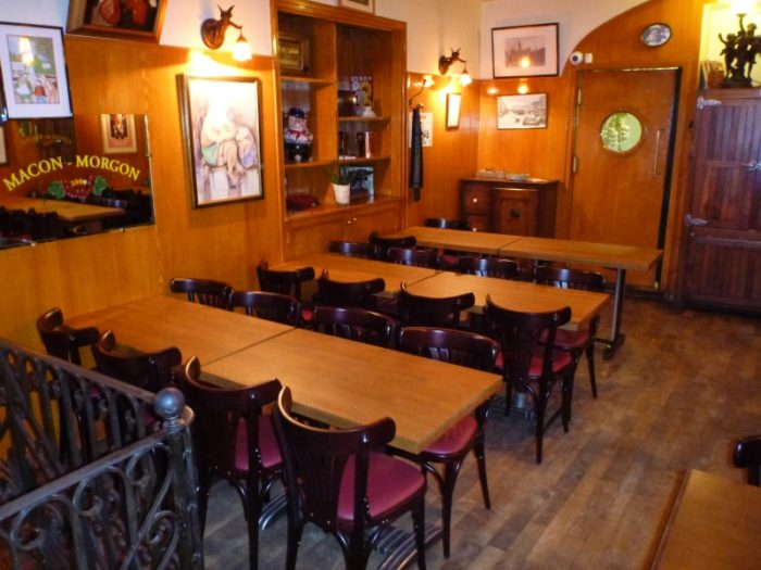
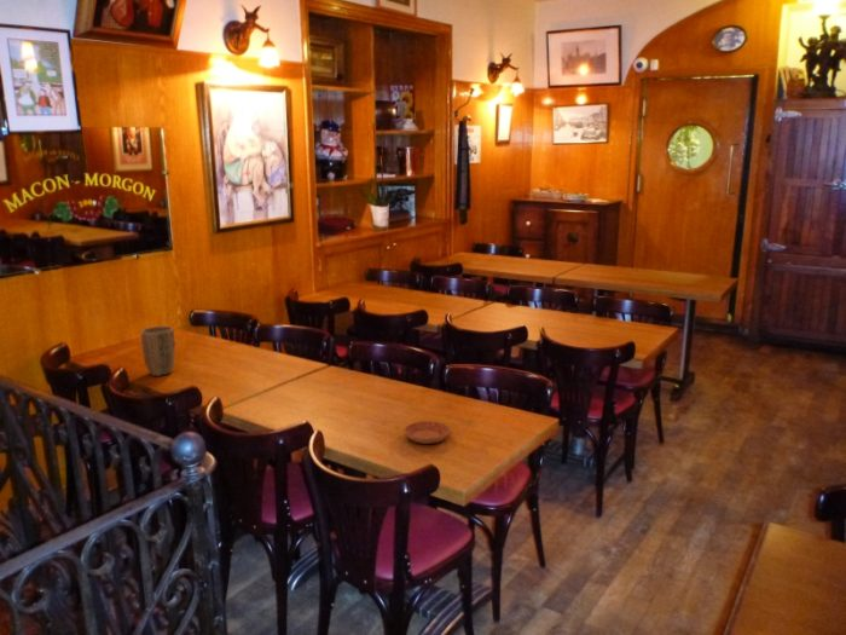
+ saucer [402,420,452,445]
+ plant pot [140,325,176,377]
